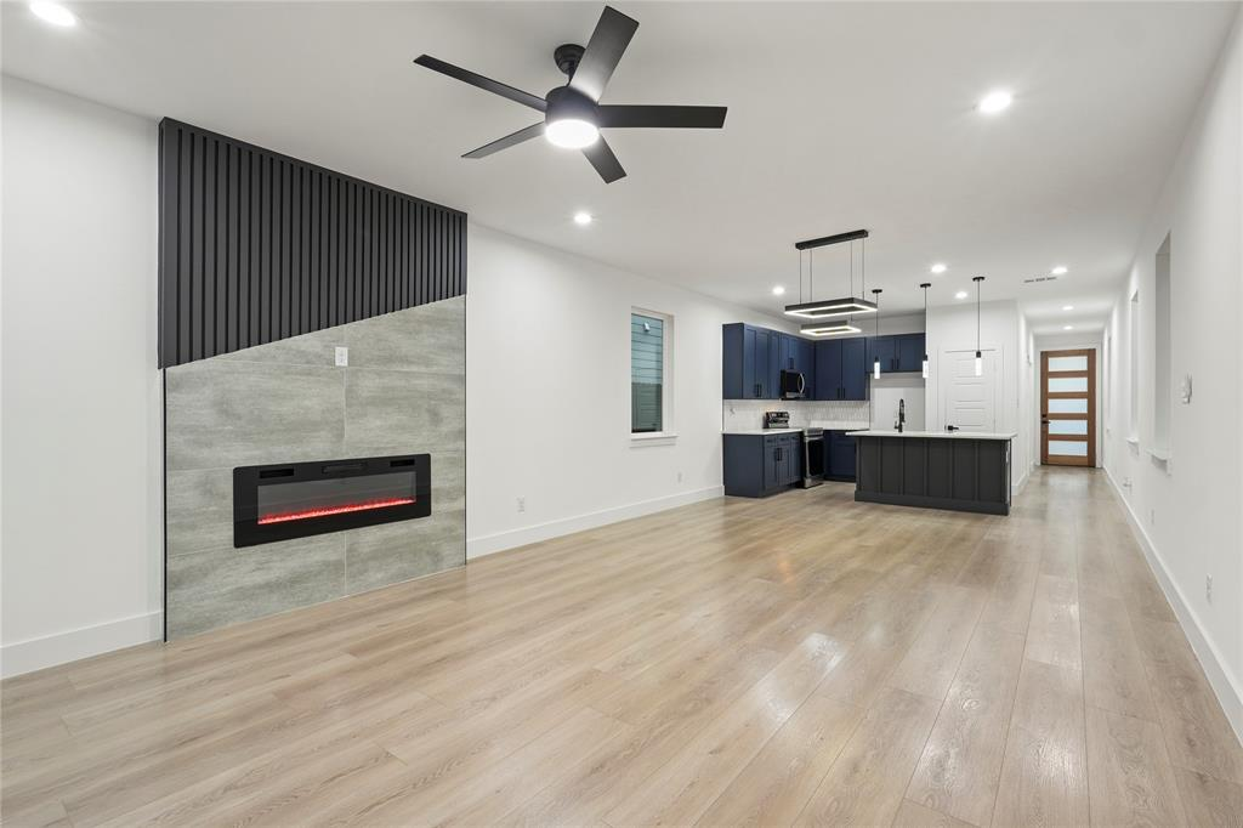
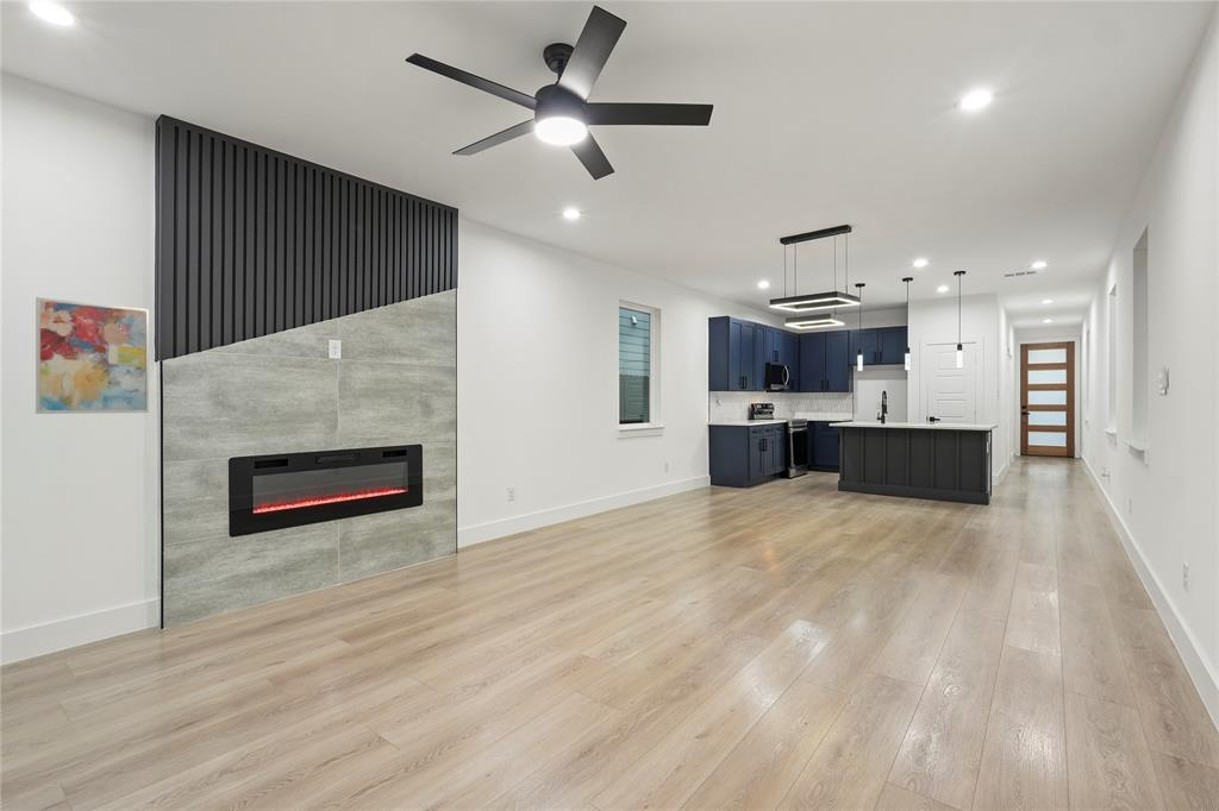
+ wall art [35,296,150,415]
